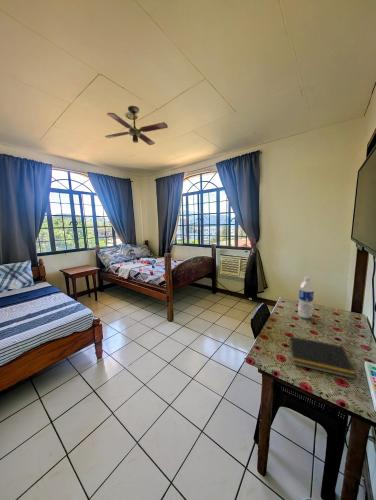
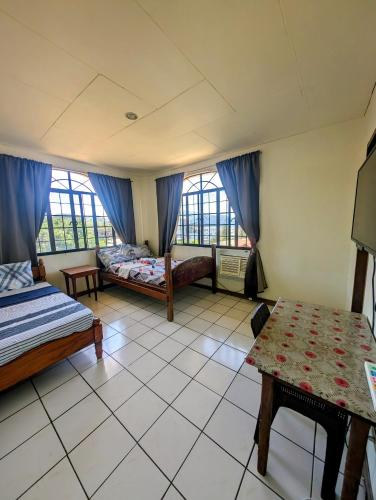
- water bottle [297,275,315,320]
- ceiling fan [104,105,169,146]
- notepad [288,335,357,380]
